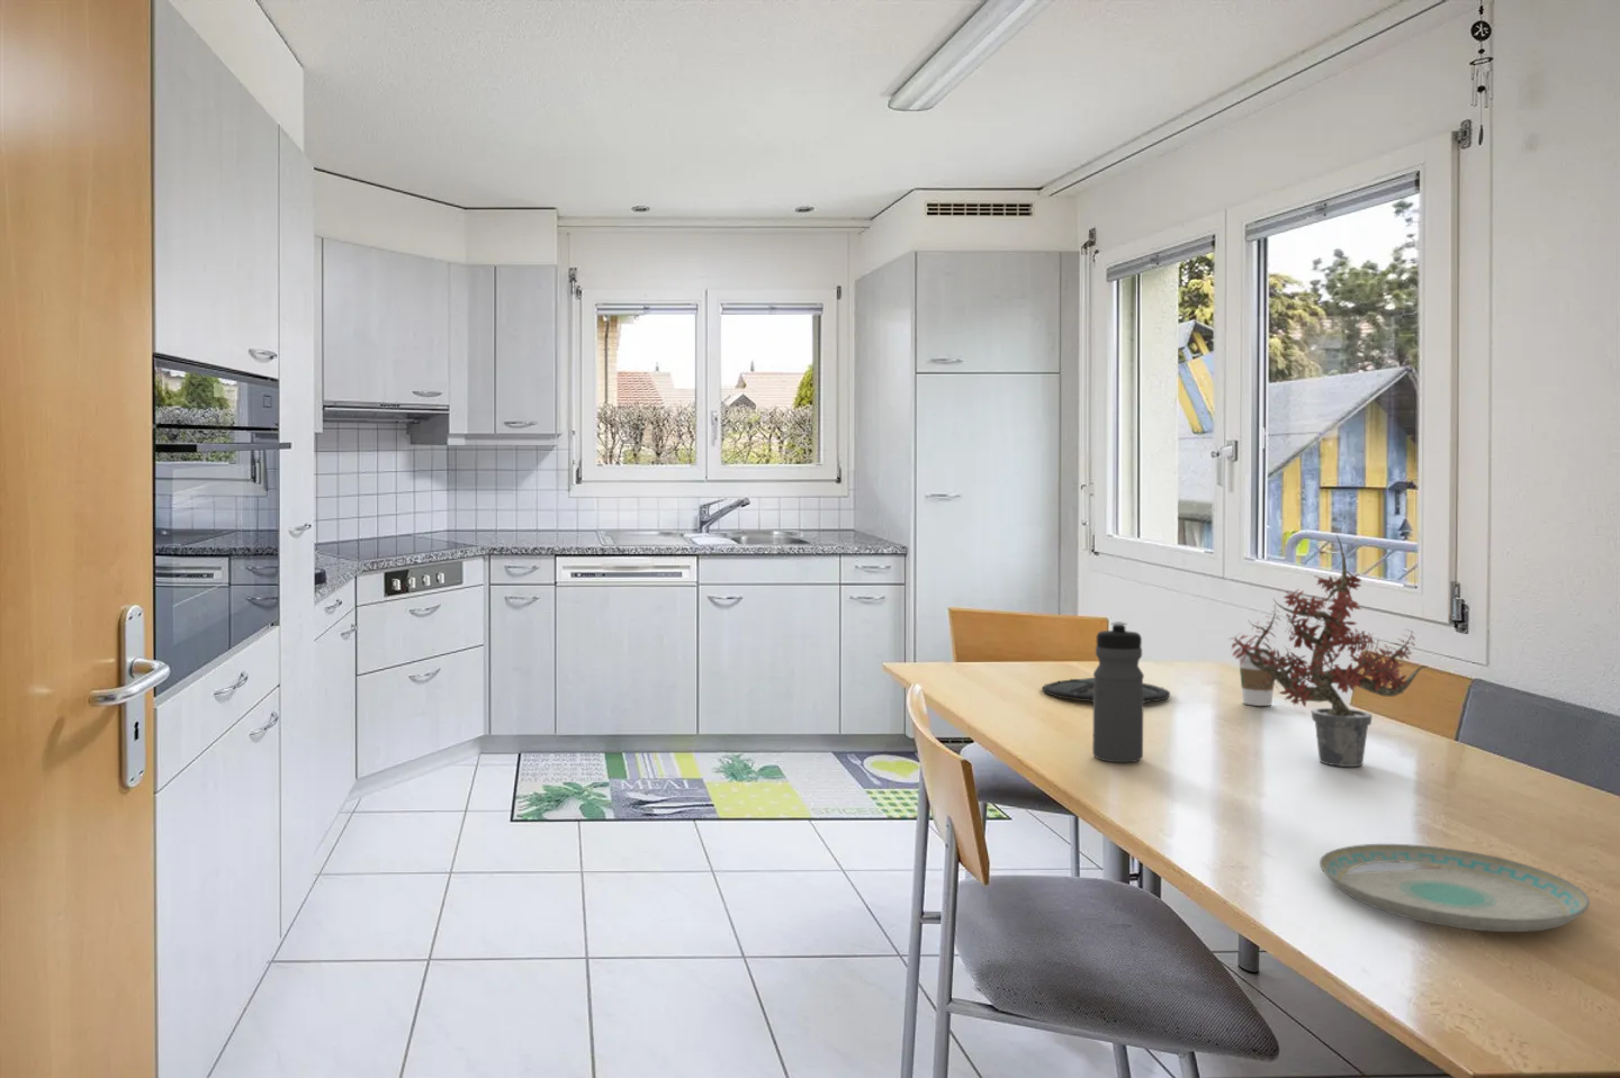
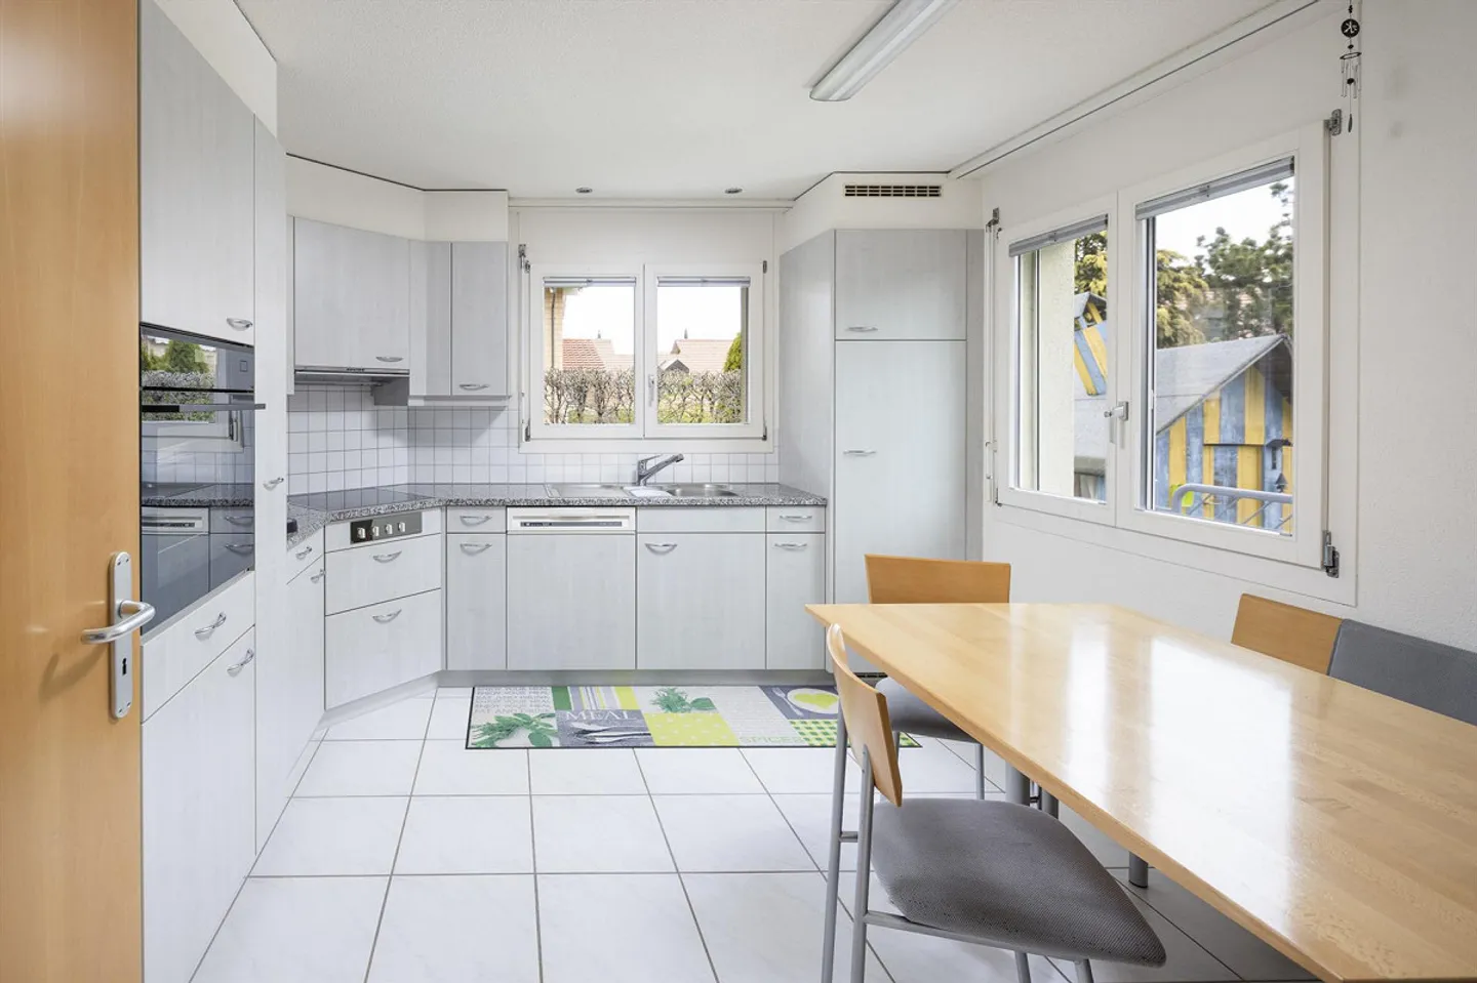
- plate [1318,843,1591,932]
- coffee cup [1235,646,1282,707]
- water bottle [1092,621,1146,763]
- potted plant [1228,534,1429,768]
- plate [1042,676,1171,704]
